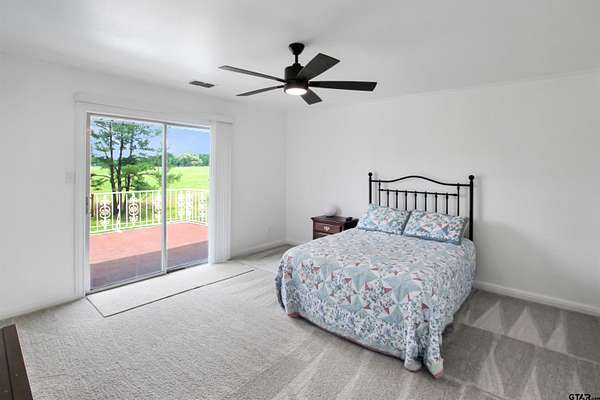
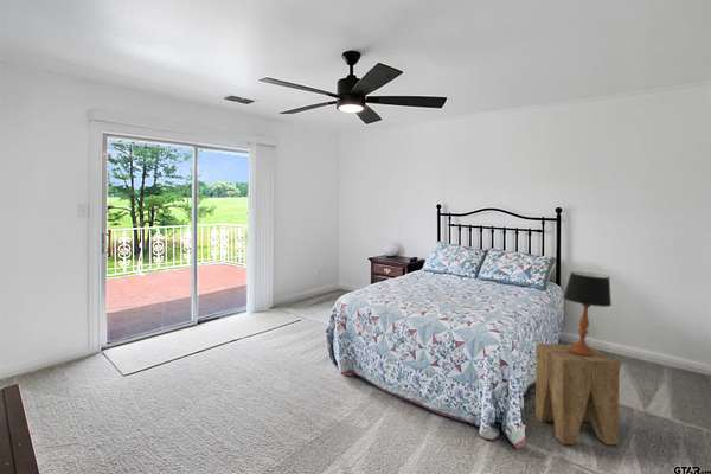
+ side table [534,342,621,446]
+ table lamp [562,270,613,357]
